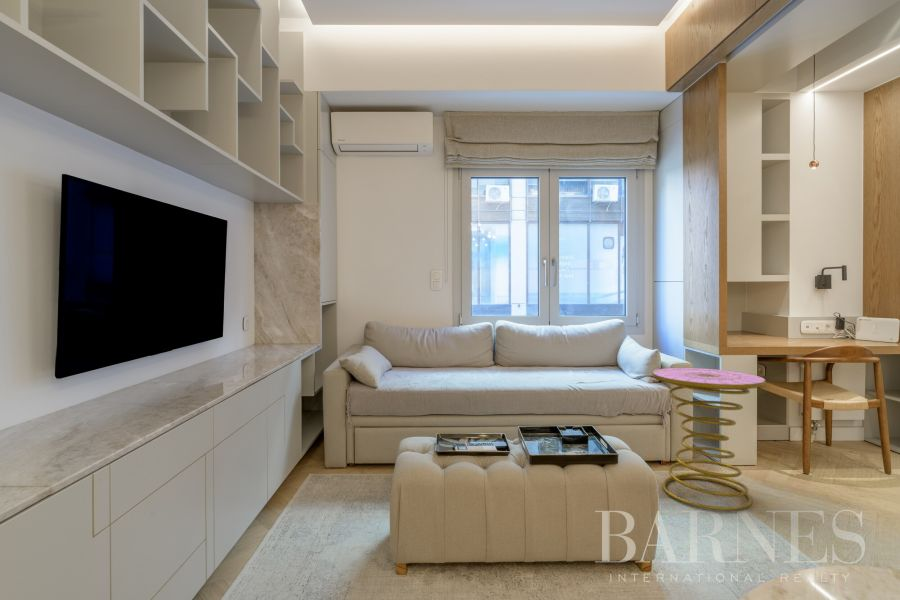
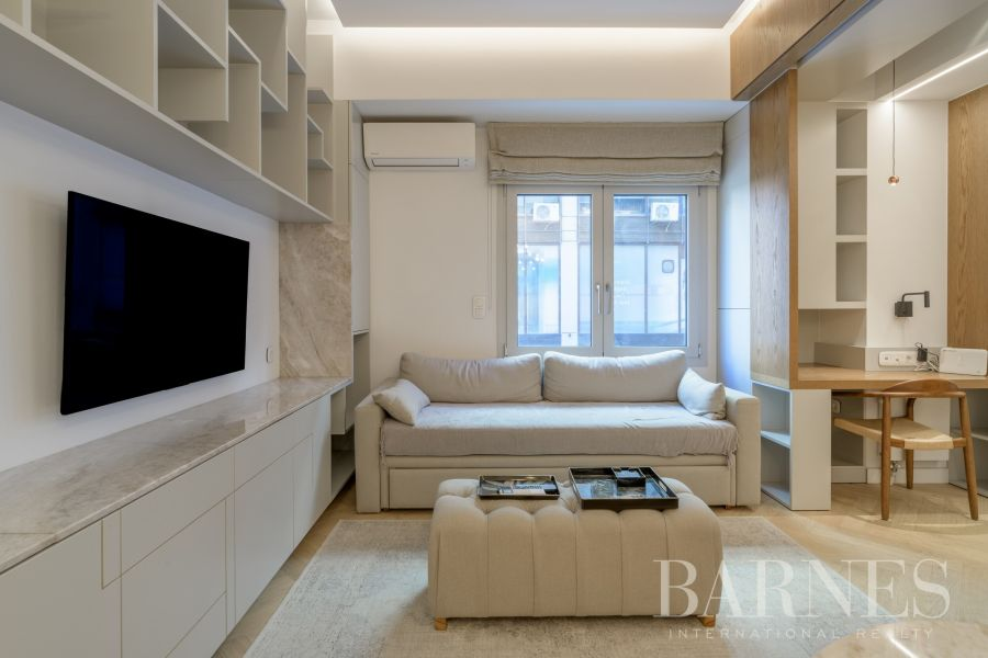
- side table [651,367,766,512]
